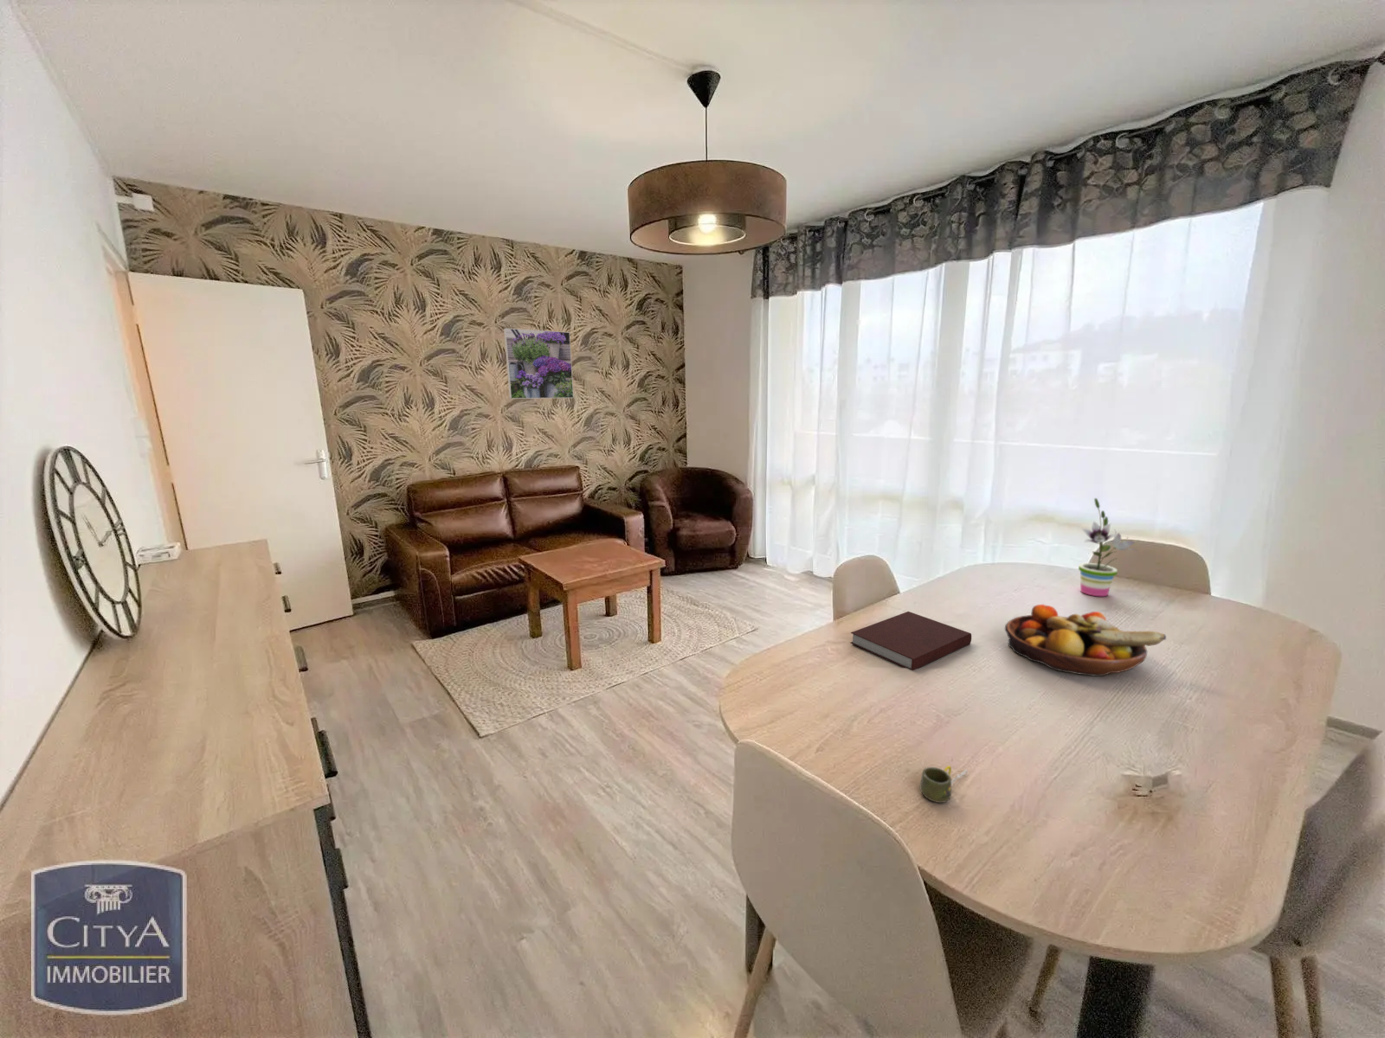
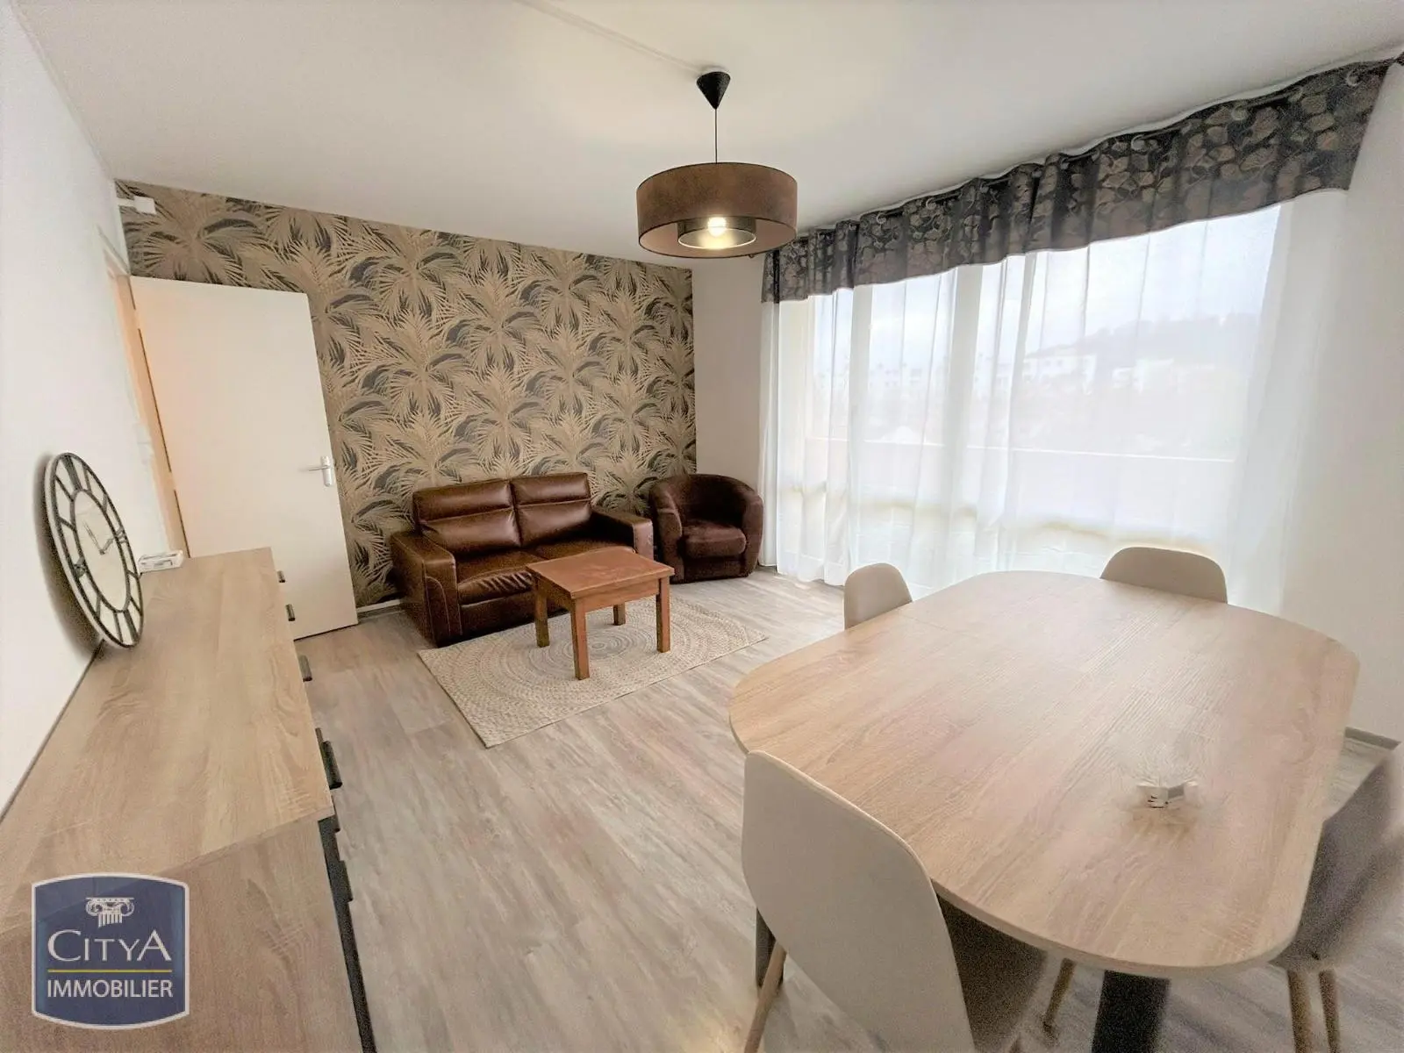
- mug [918,764,967,804]
- potted plant [1077,497,1140,598]
- notebook [850,611,972,672]
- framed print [503,327,575,400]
- fruit bowl [1004,604,1167,677]
